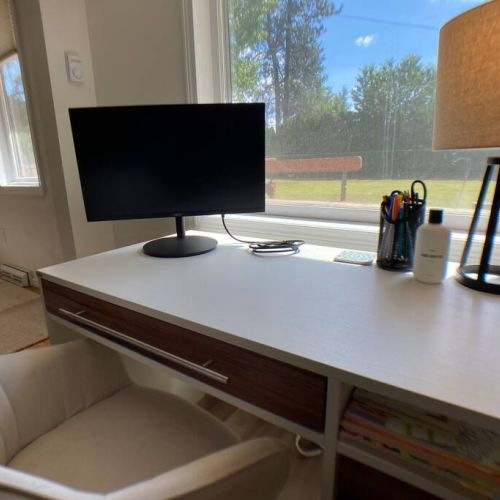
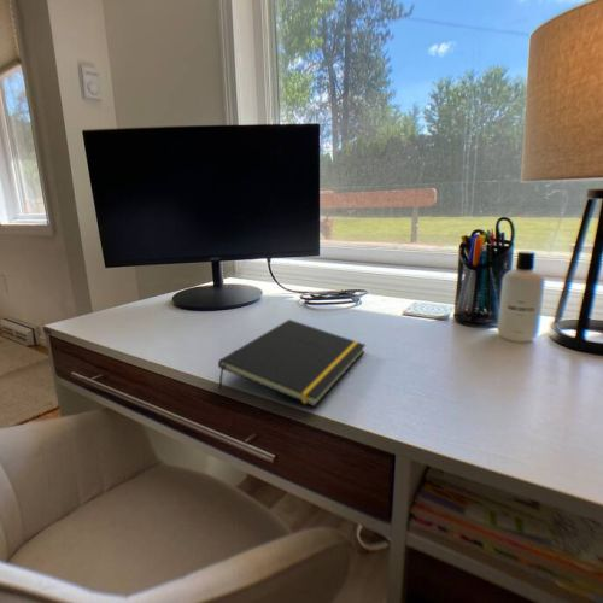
+ notepad [217,318,367,408]
